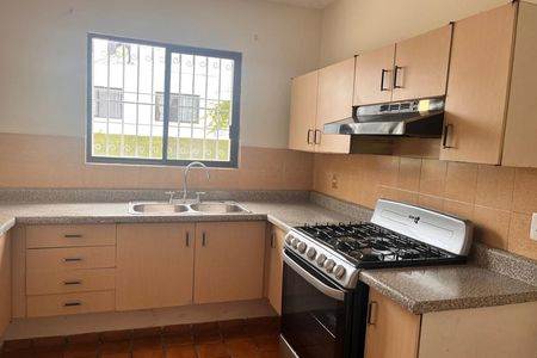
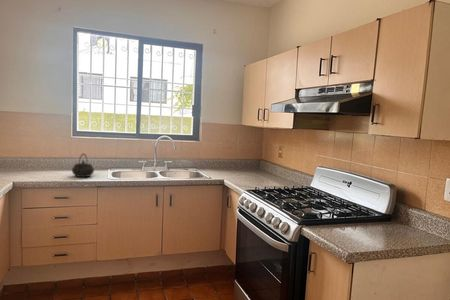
+ kettle [71,152,95,178]
